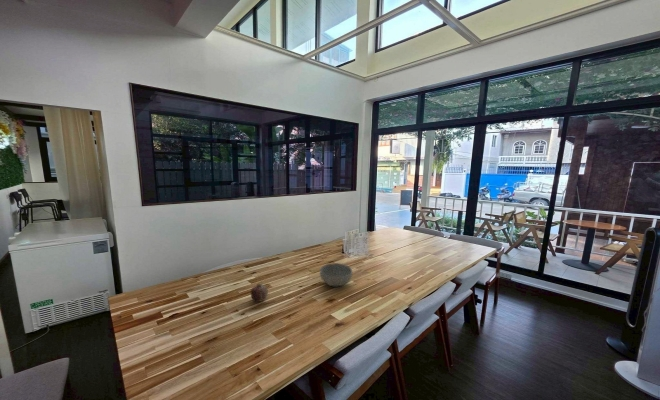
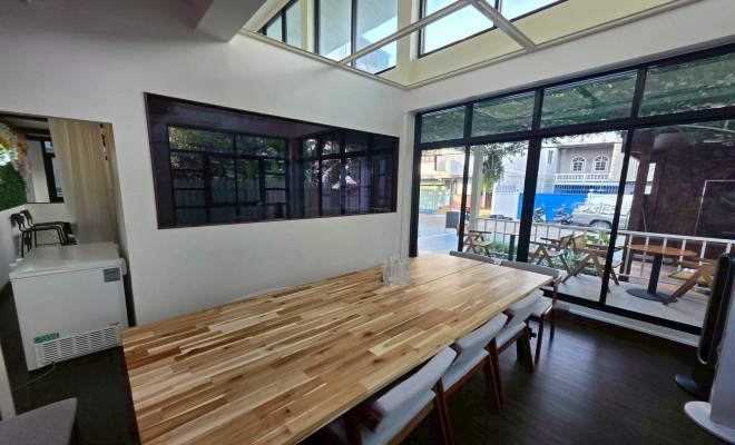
- fruit [250,283,269,303]
- bowl [319,262,353,288]
